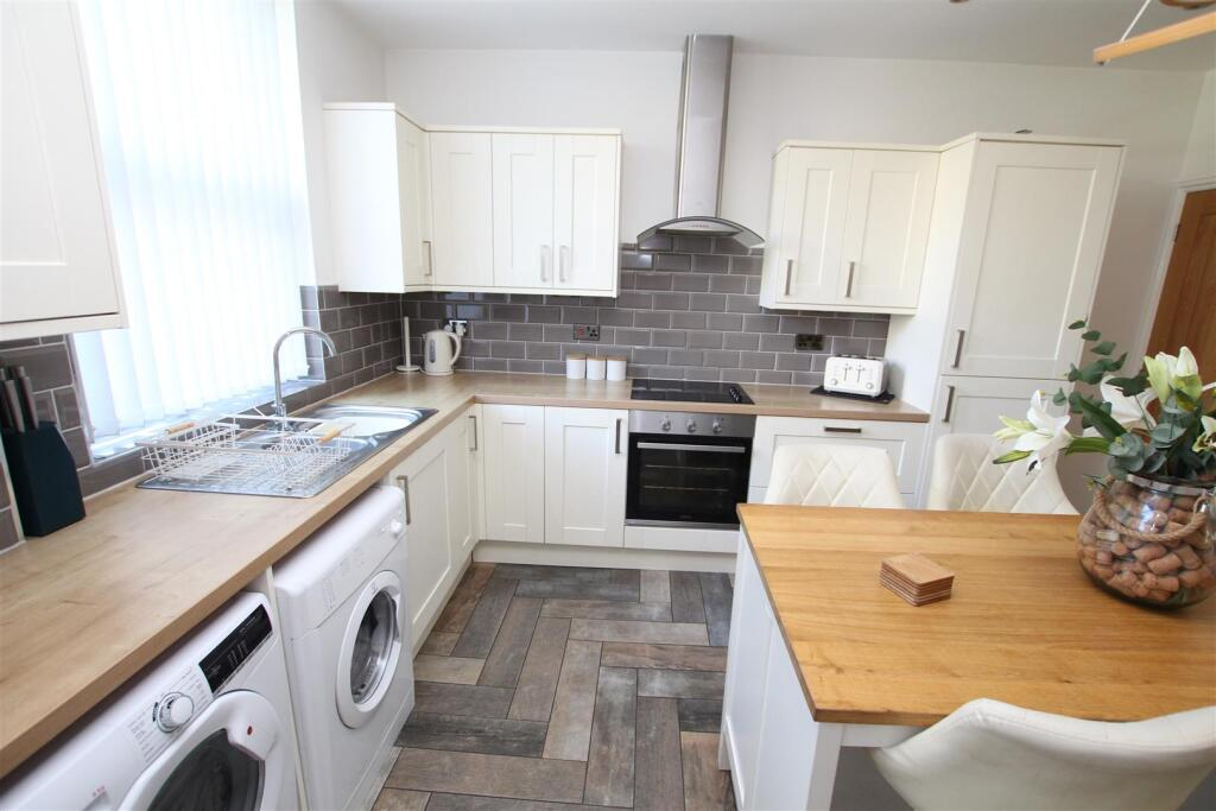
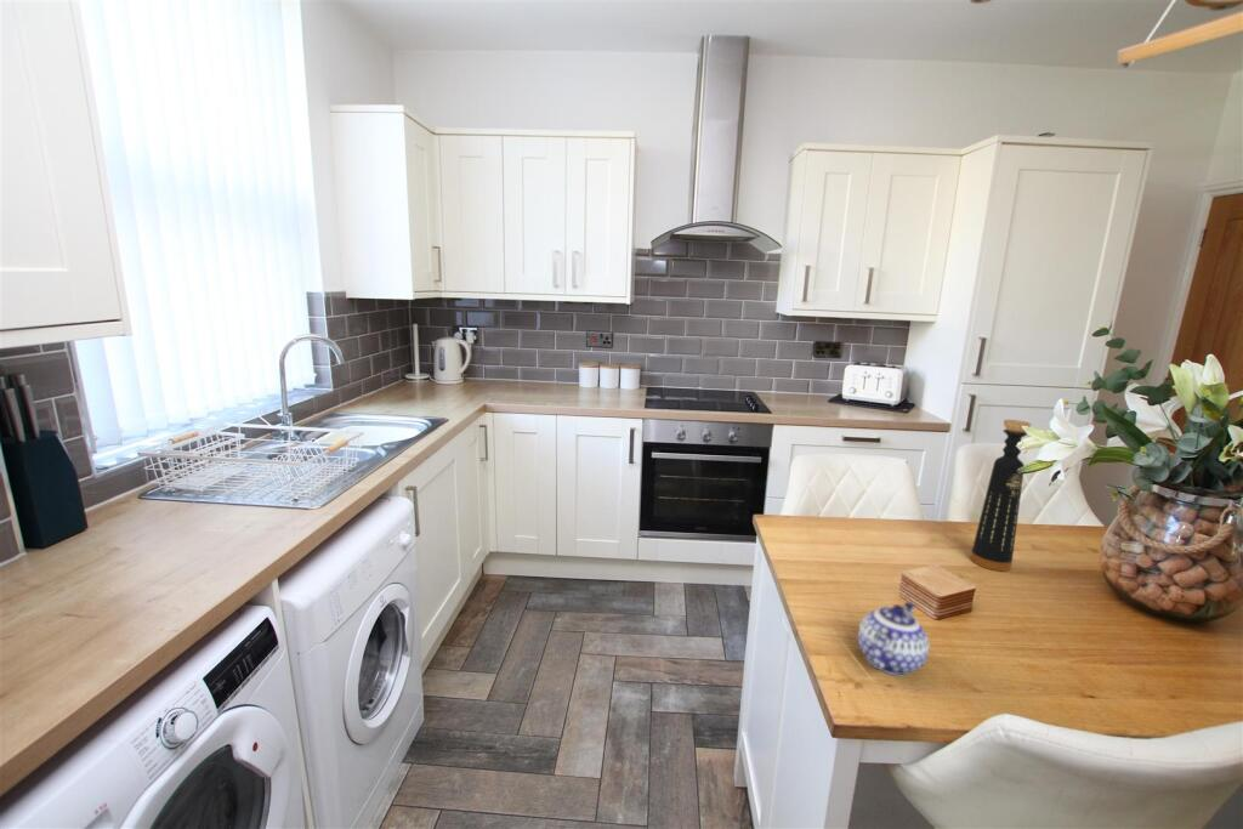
+ teapot [857,600,930,676]
+ bottle [970,419,1032,573]
